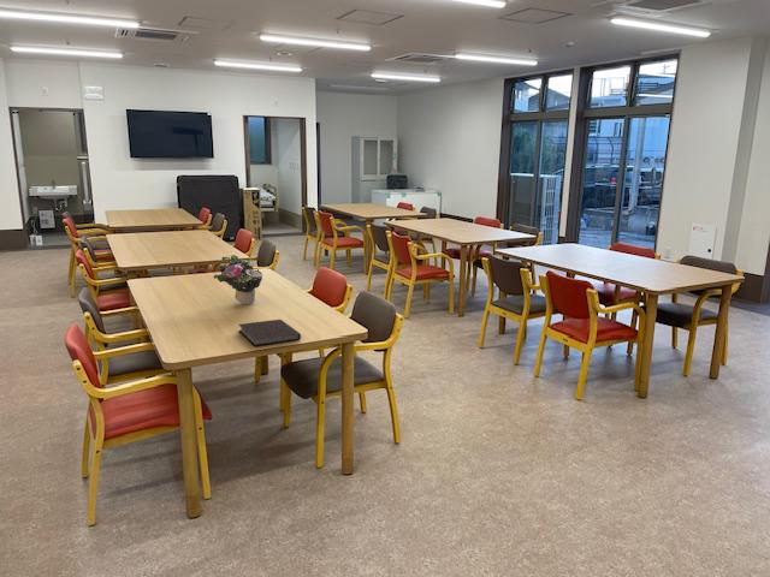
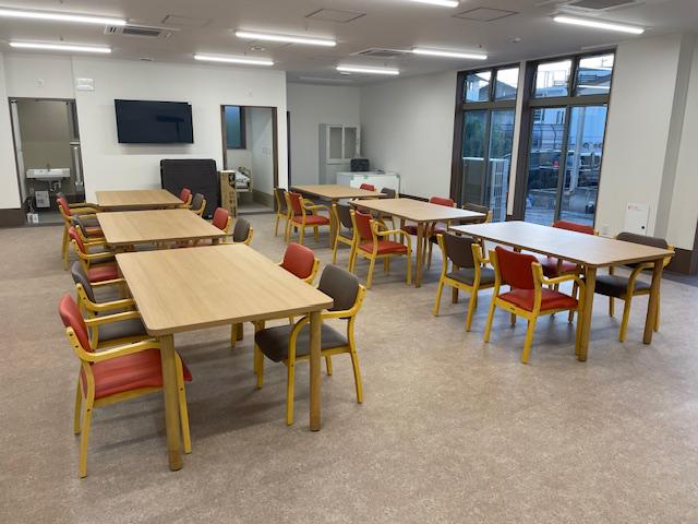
- notebook [238,319,302,347]
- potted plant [212,254,263,305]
